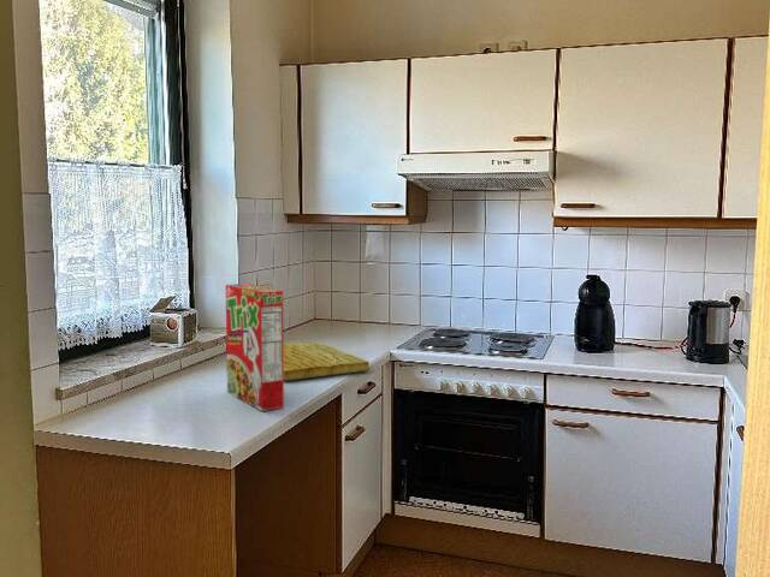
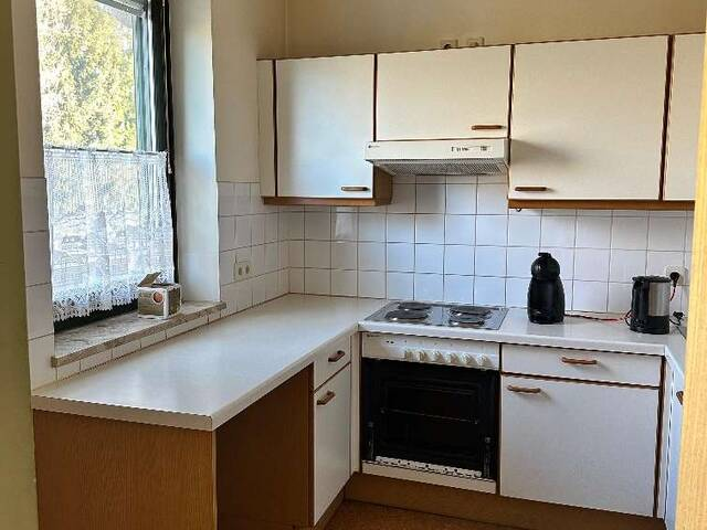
- cutting board [283,340,371,381]
- cereal box [225,282,285,412]
